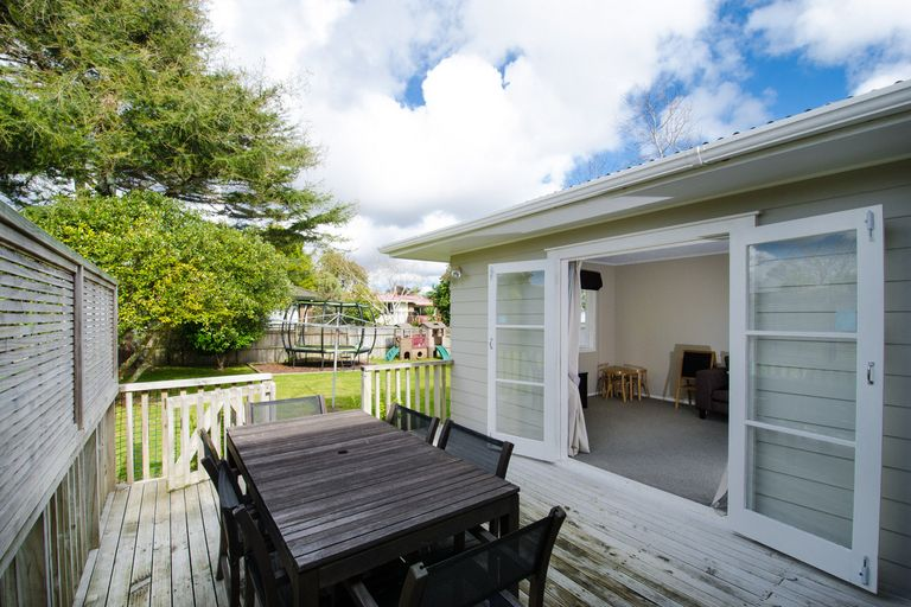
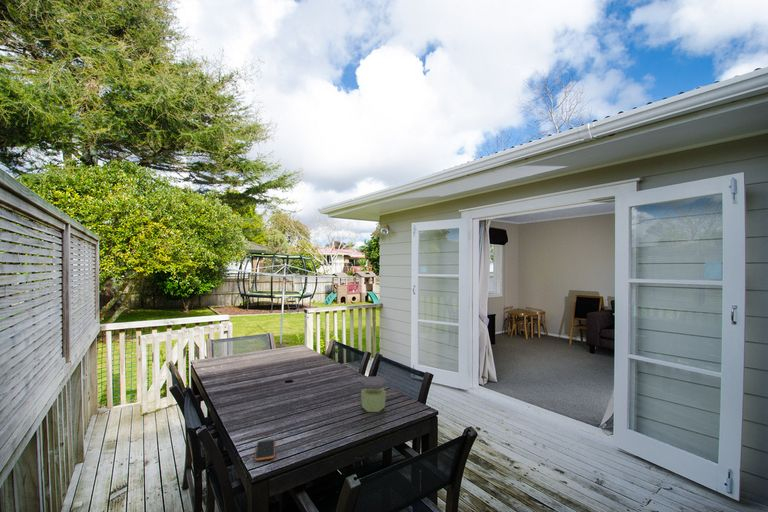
+ jar [359,376,388,413]
+ smartphone [254,438,276,461]
